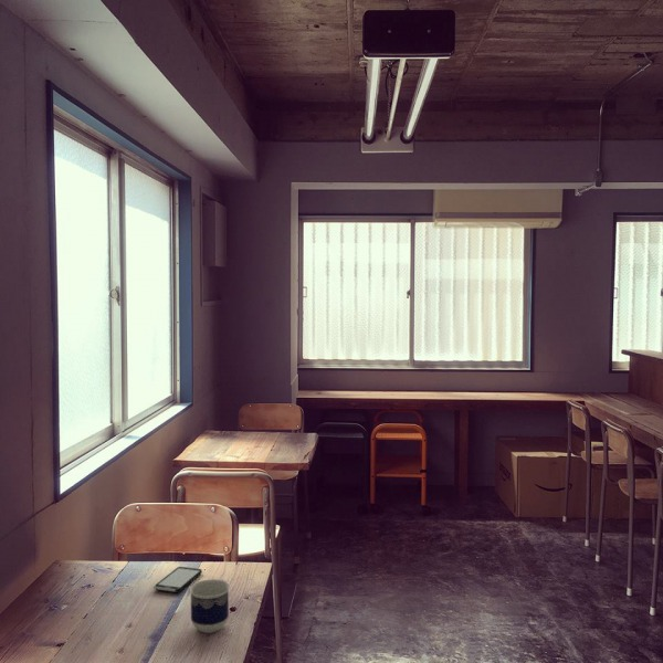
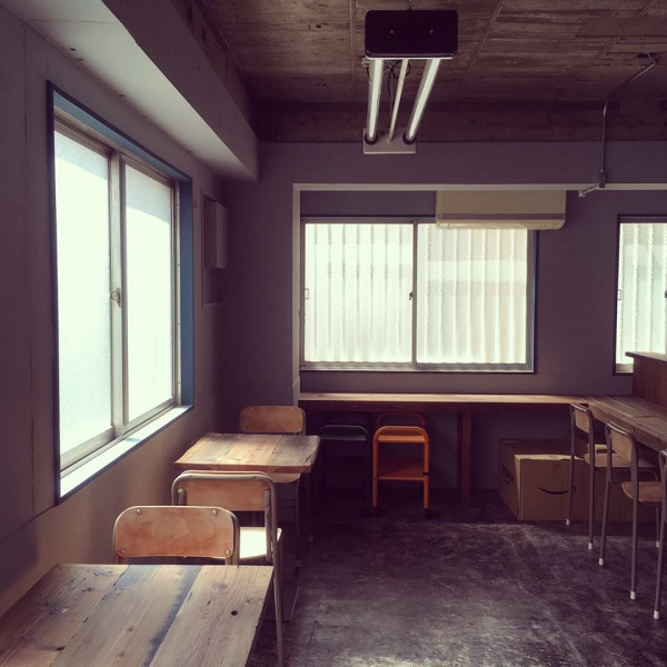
- smartphone [152,566,203,593]
- cup [189,578,231,634]
